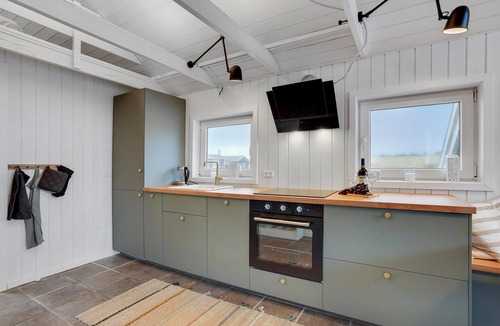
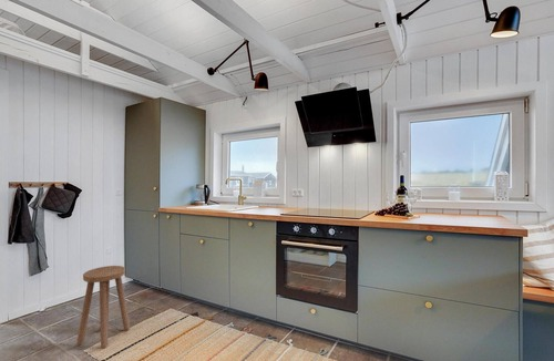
+ stool [75,265,131,349]
